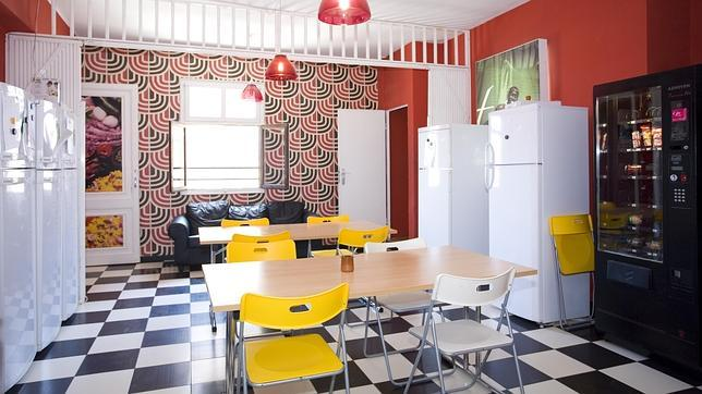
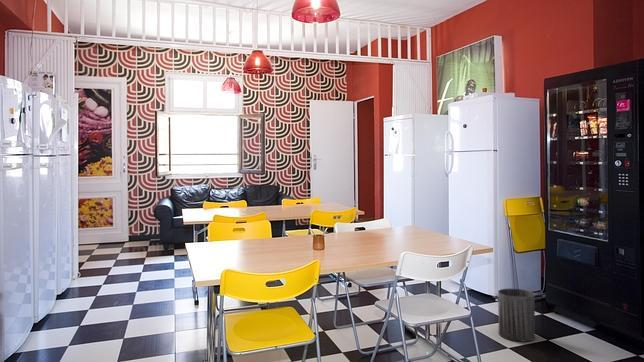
+ trash can [497,288,536,342]
